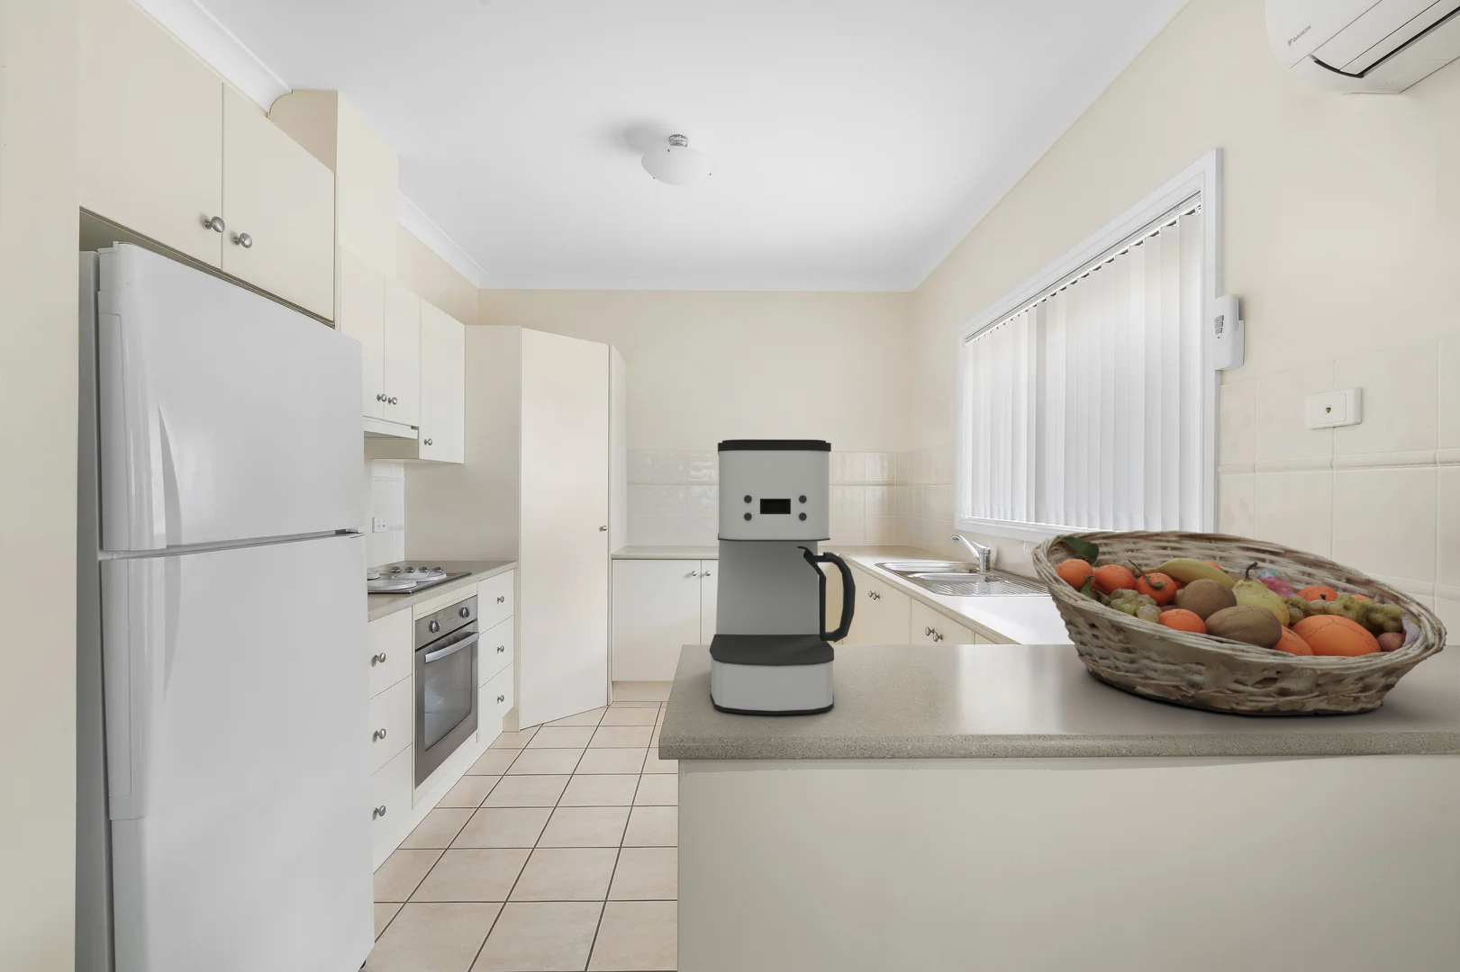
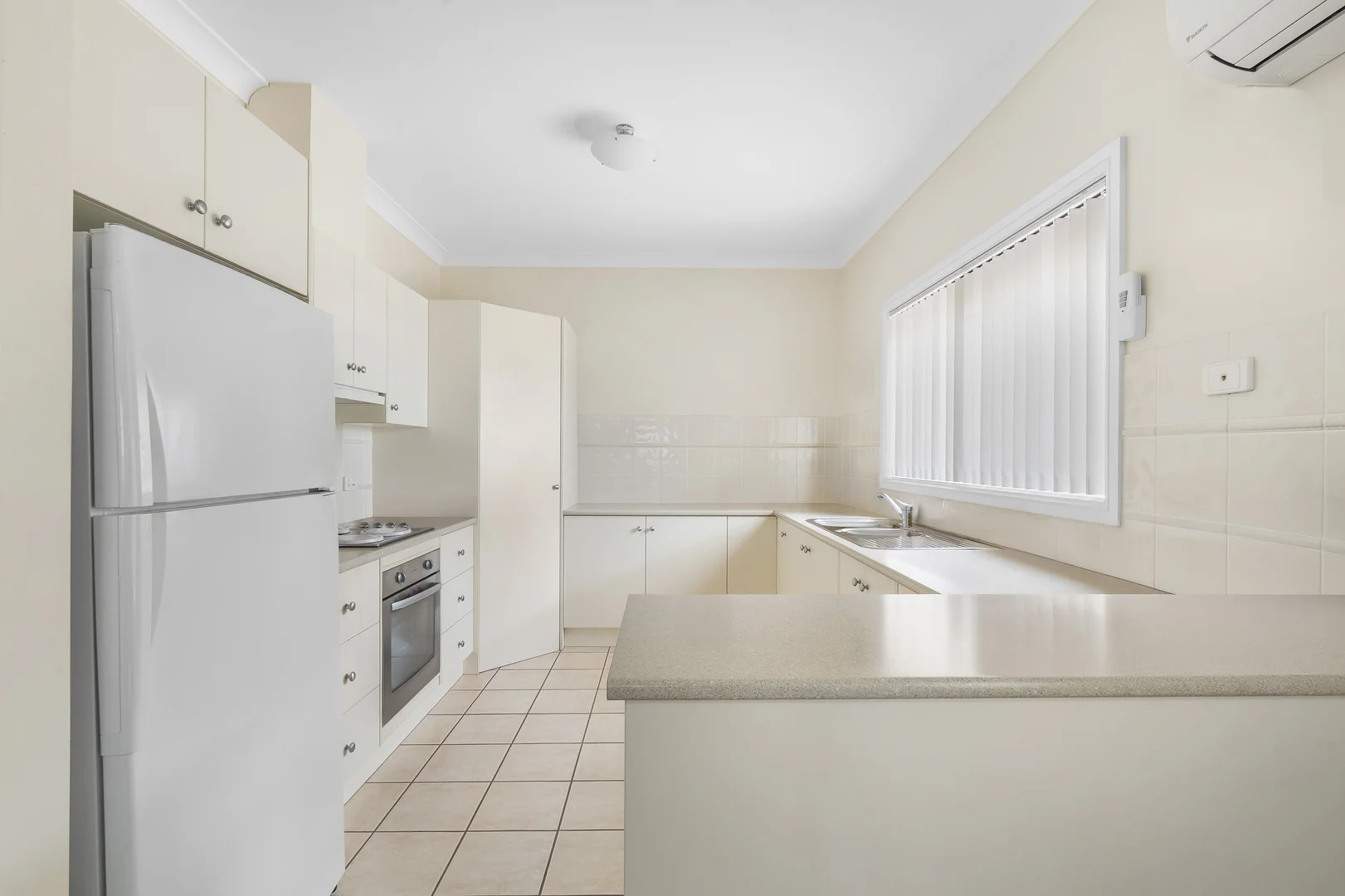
- fruit basket [1030,529,1448,716]
- coffee maker [709,438,856,716]
